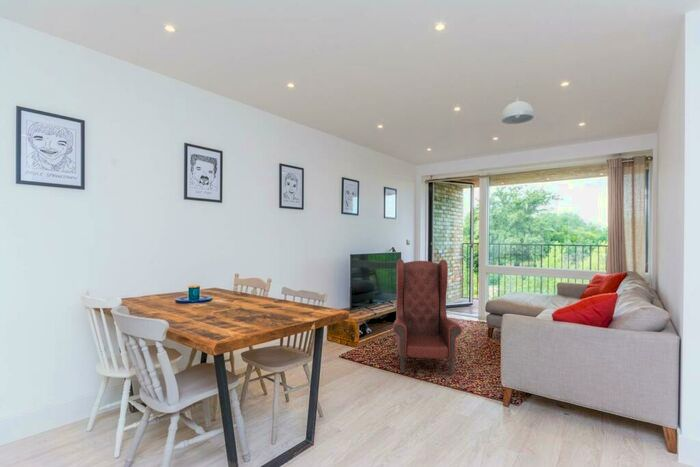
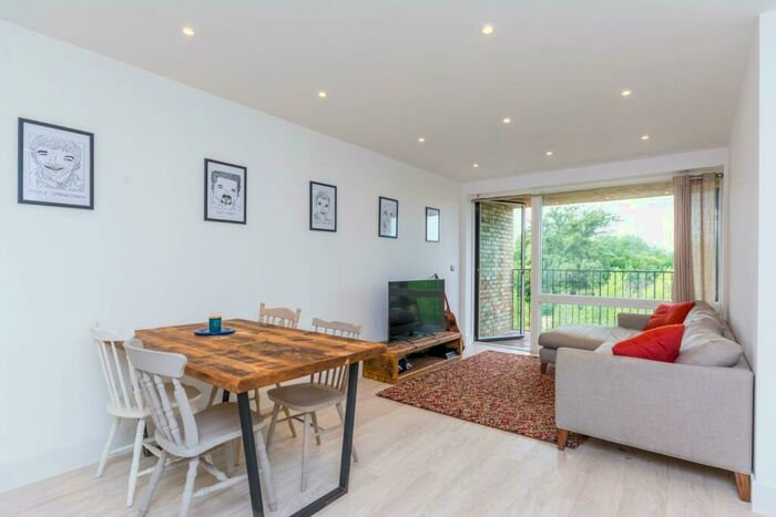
- pendant light [501,80,535,125]
- armchair [392,258,463,376]
